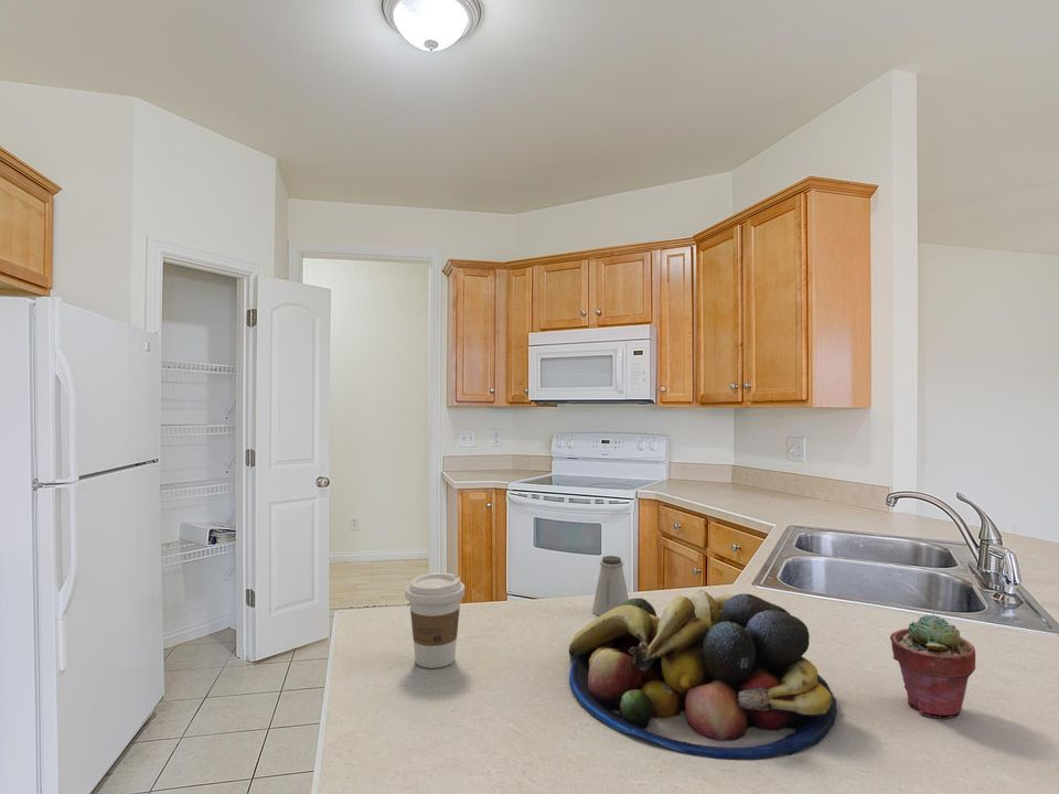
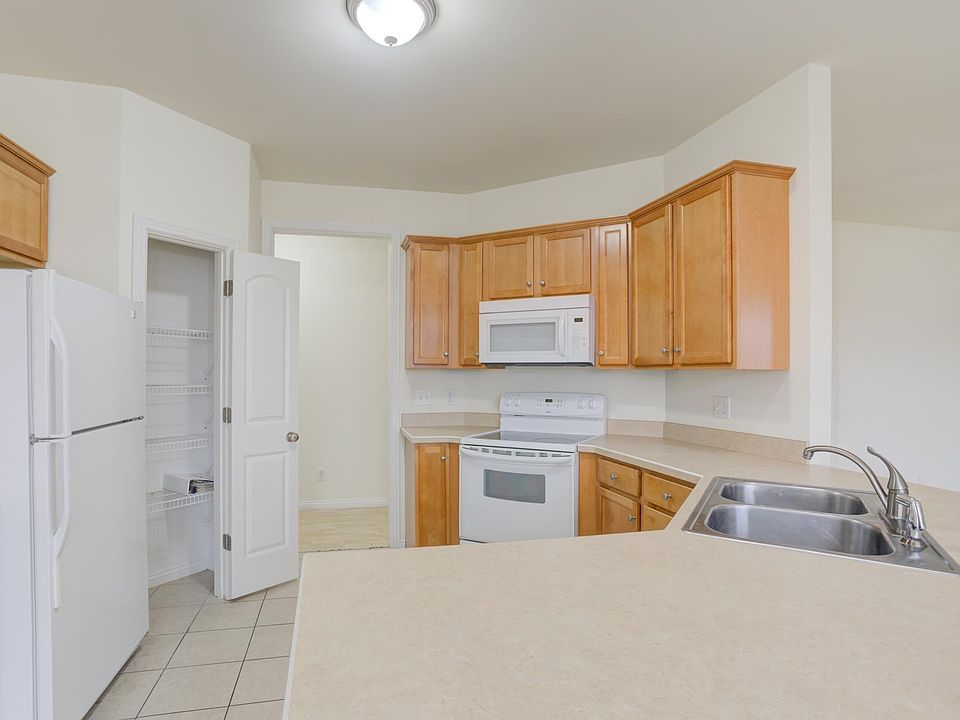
- potted succulent [889,613,976,719]
- fruit bowl [568,589,838,760]
- coffee cup [404,571,466,669]
- saltshaker [591,555,630,616]
